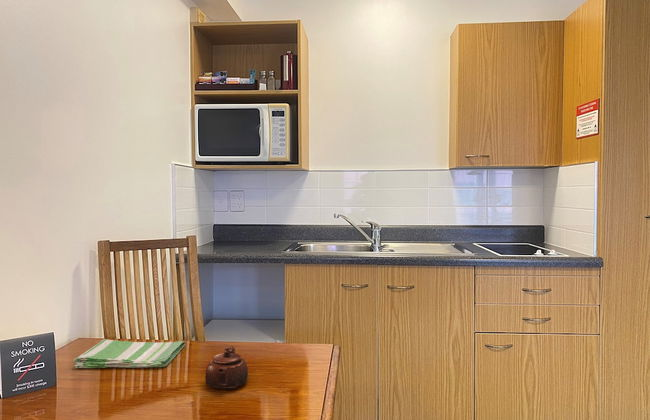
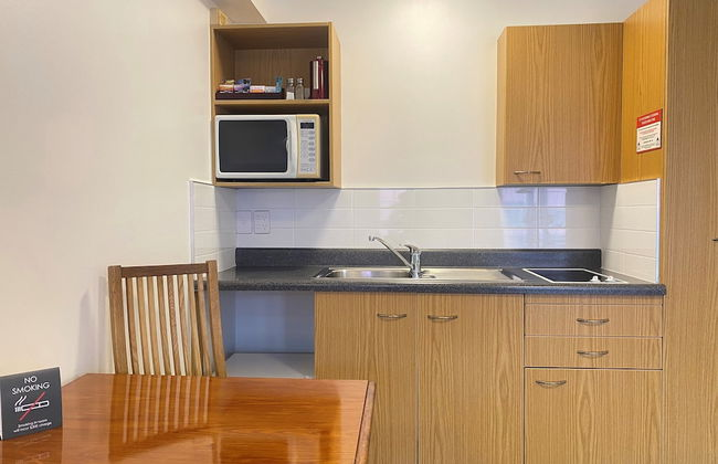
- teapot [204,345,249,391]
- dish towel [73,338,186,369]
